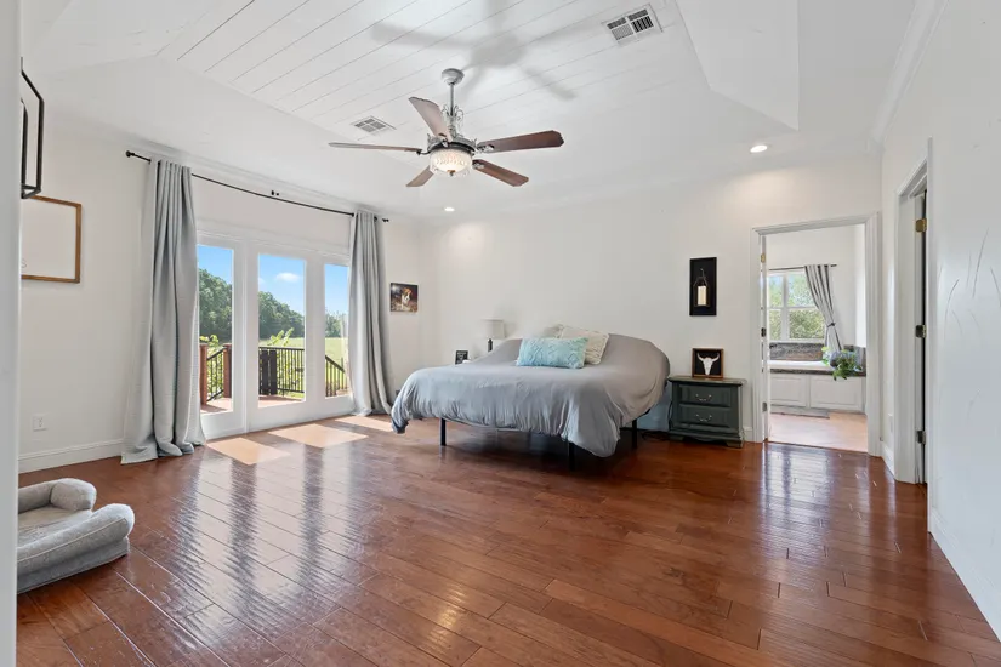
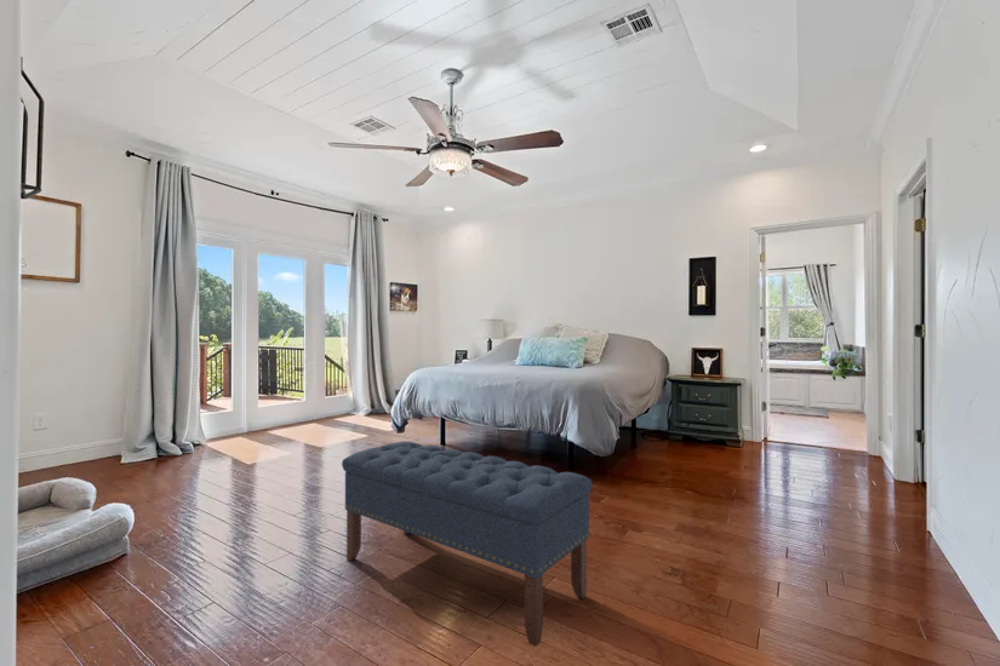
+ bench [341,440,593,648]
